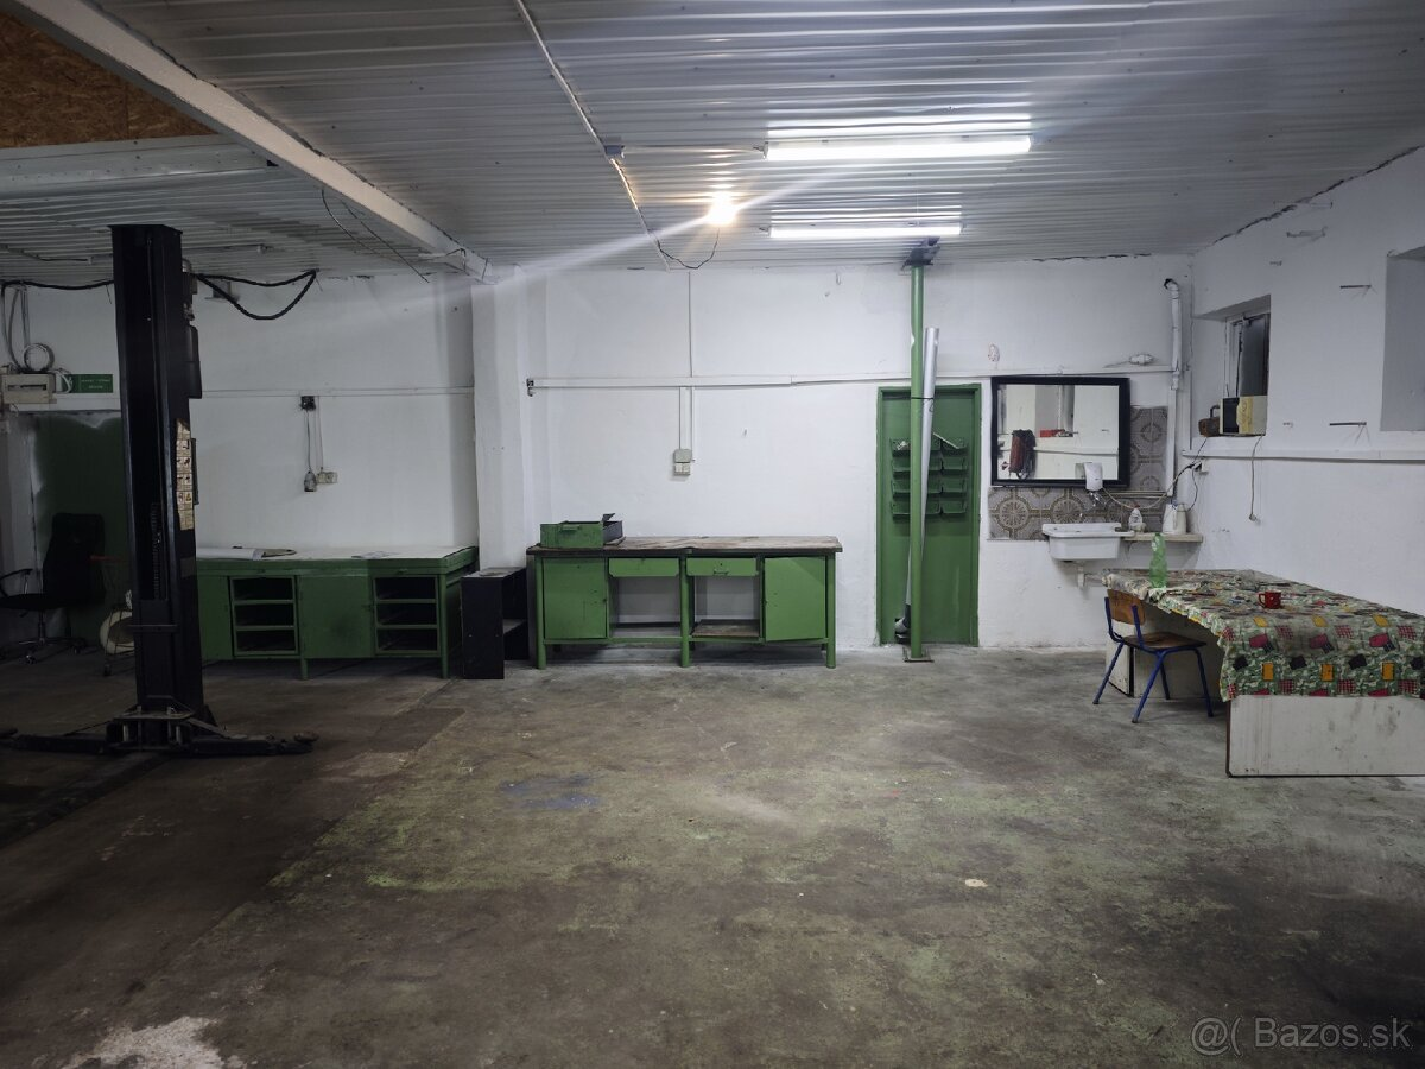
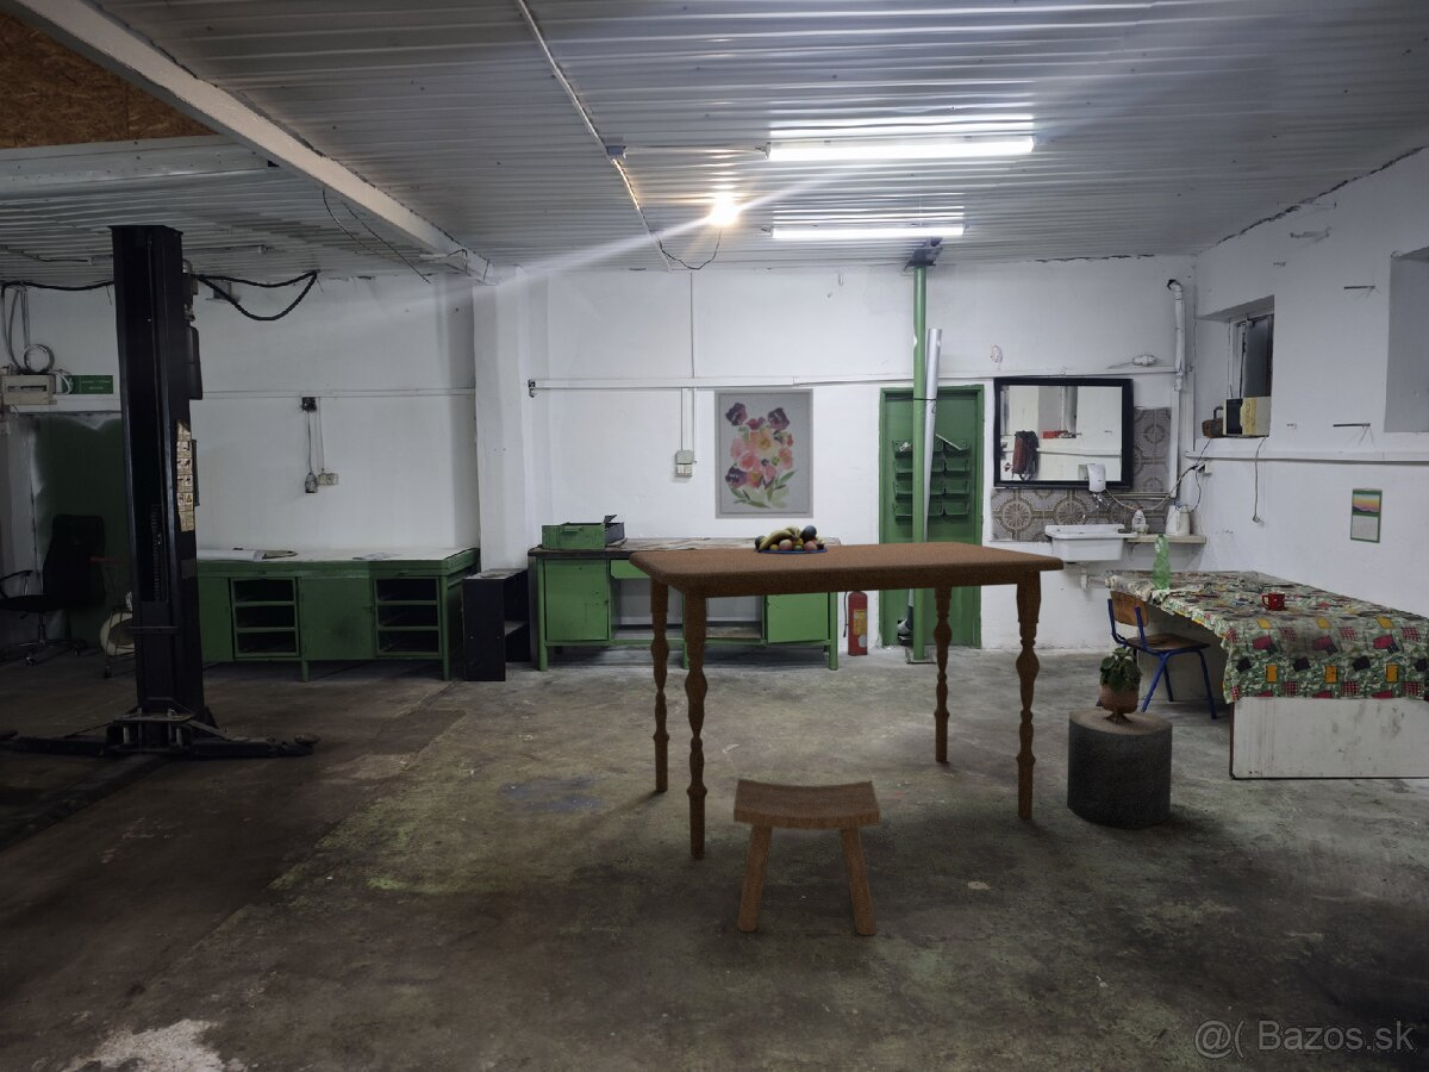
+ potted plant [1098,646,1144,724]
+ calendar [1349,487,1384,544]
+ wall art [713,387,815,521]
+ fire extinguisher [842,591,869,657]
+ stool [732,778,881,936]
+ fruit bowl [754,524,828,554]
+ dining table [628,541,1065,858]
+ stool [1066,706,1174,830]
